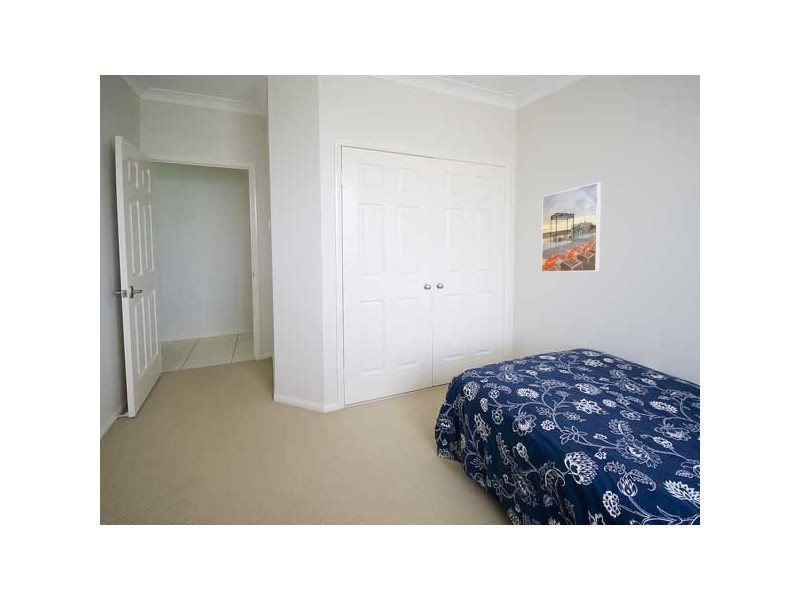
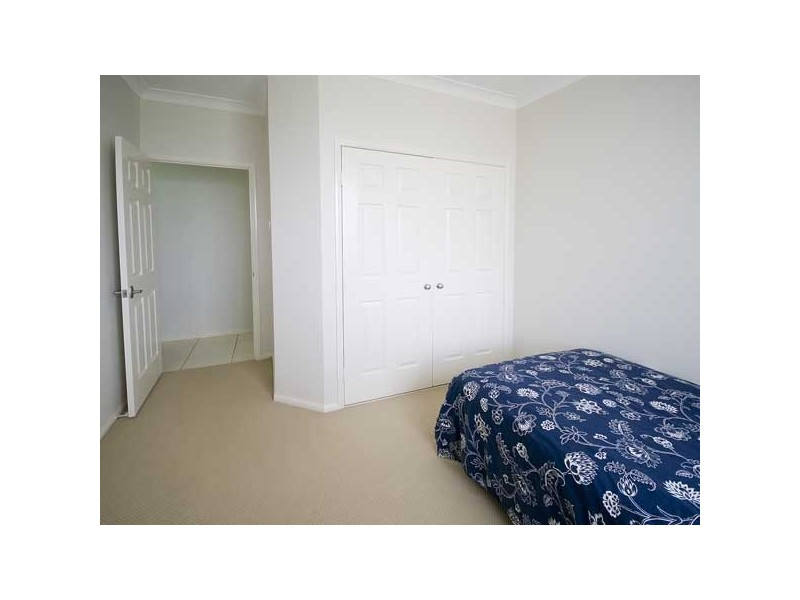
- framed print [541,182,602,273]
